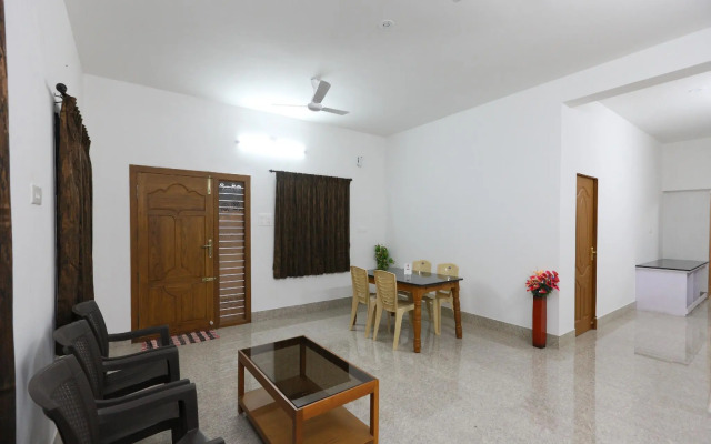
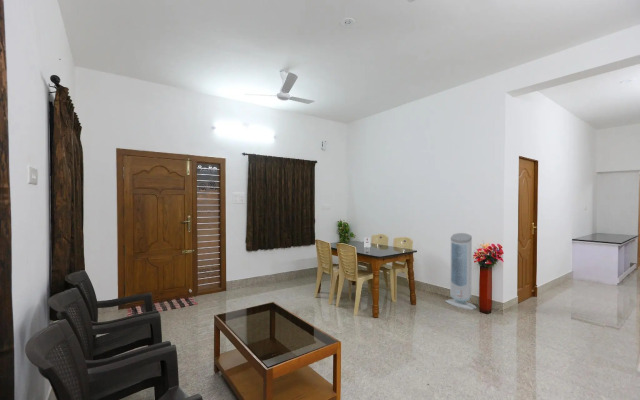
+ air purifier [444,232,478,311]
